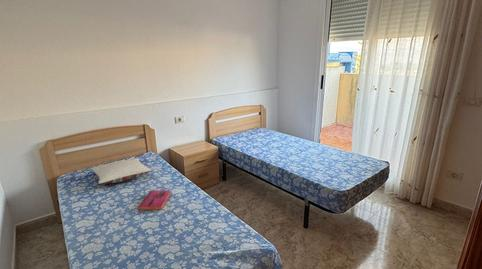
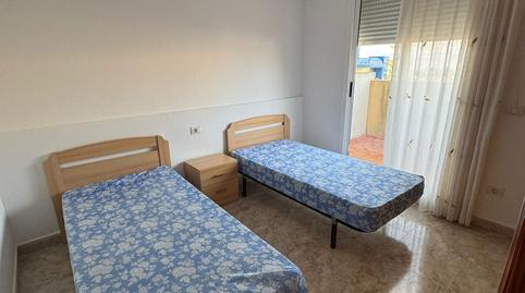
- hardback book [137,190,171,211]
- pillow [90,157,152,185]
